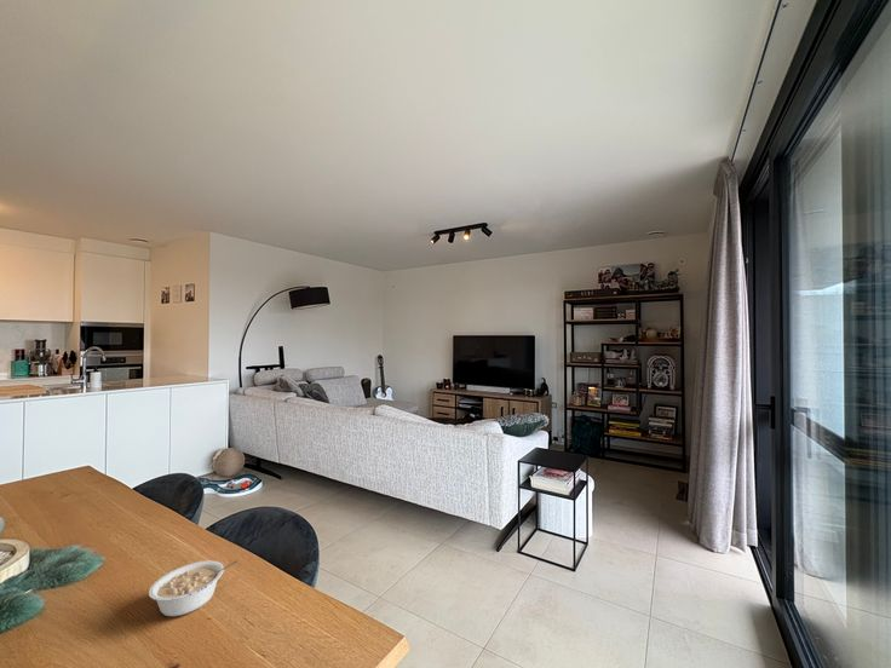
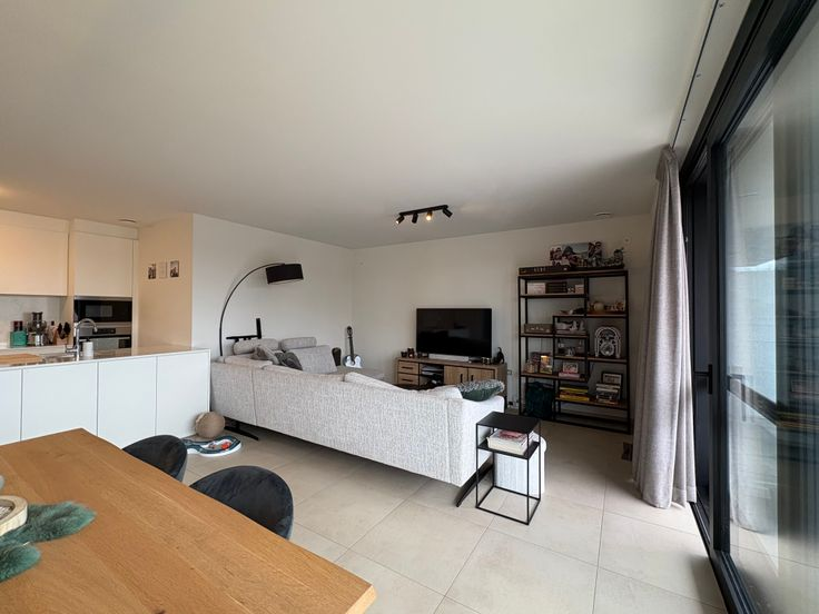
- legume [148,559,240,617]
